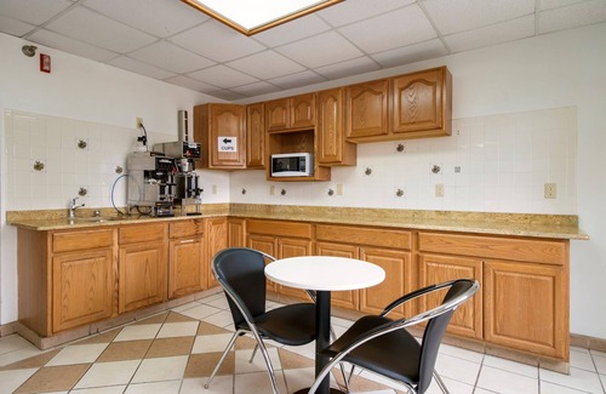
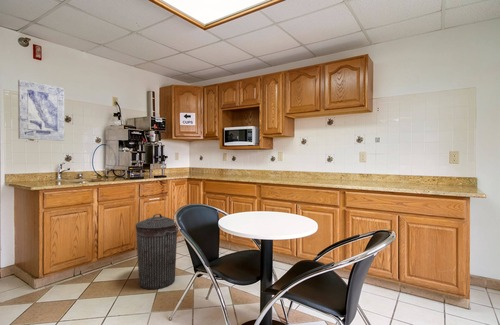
+ wall art [17,79,65,142]
+ trash can [135,213,179,290]
